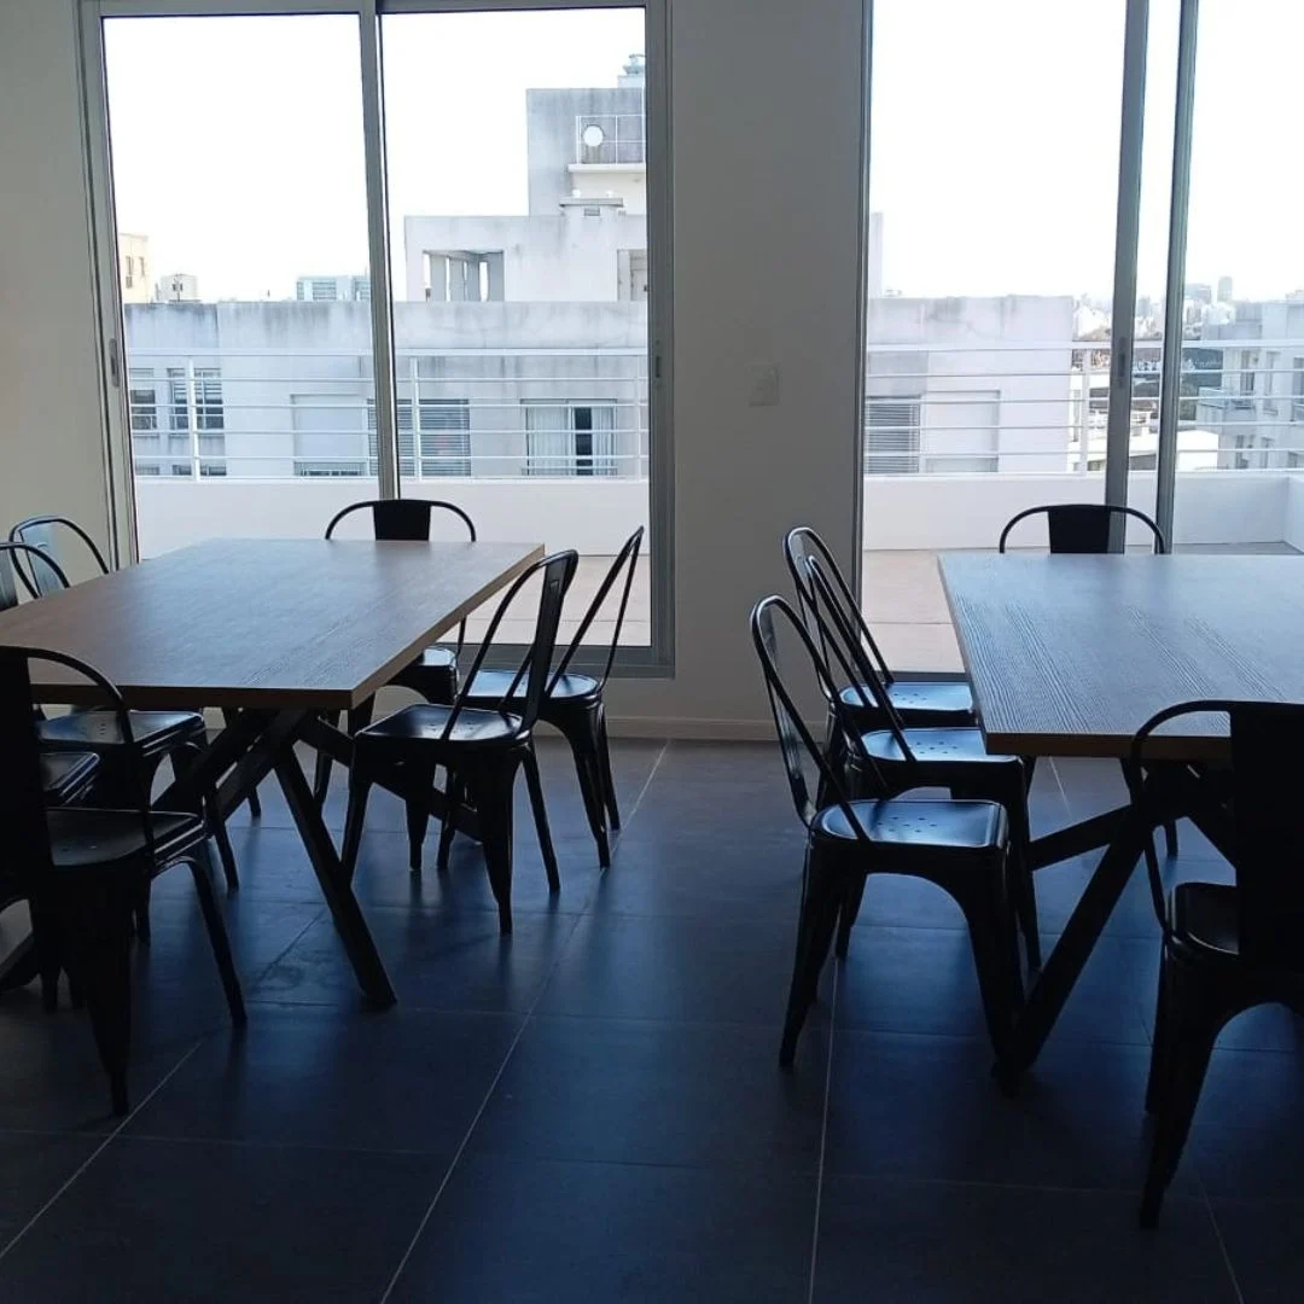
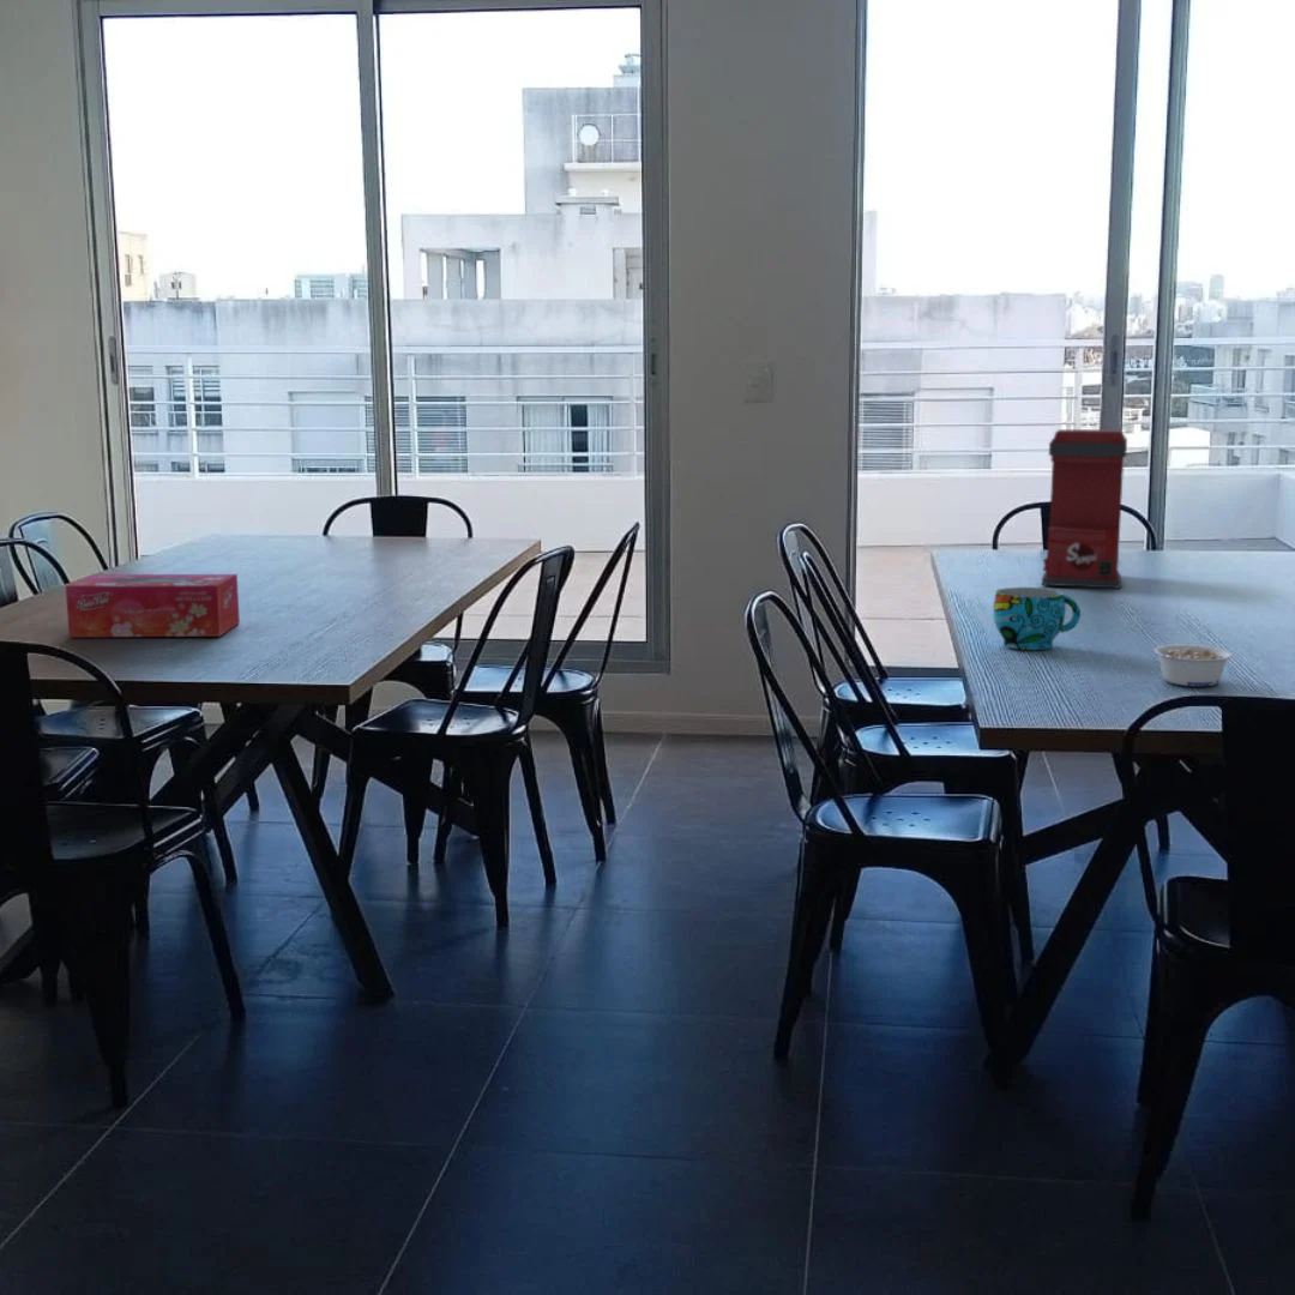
+ tissue box [65,573,241,638]
+ coffee maker [1041,428,1128,590]
+ legume [1152,643,1234,687]
+ cup [993,586,1082,651]
